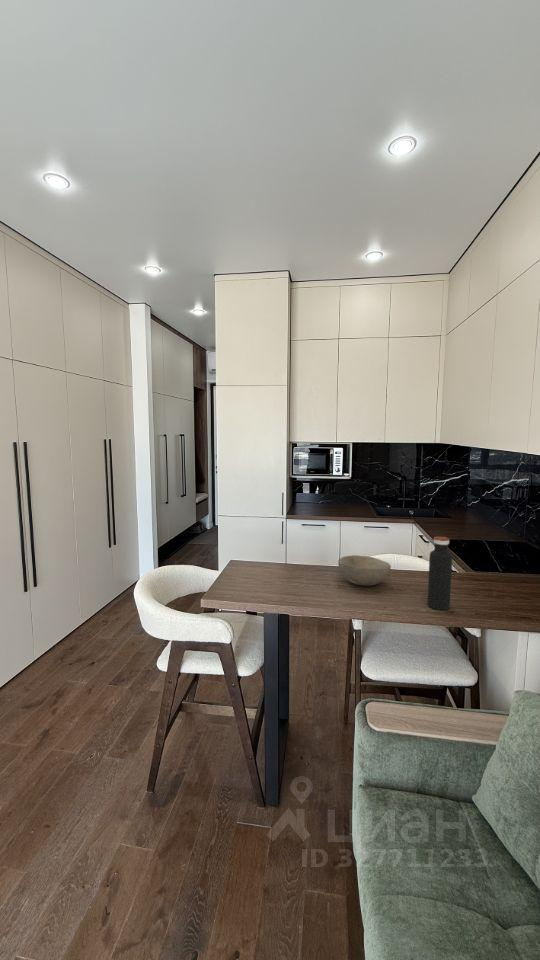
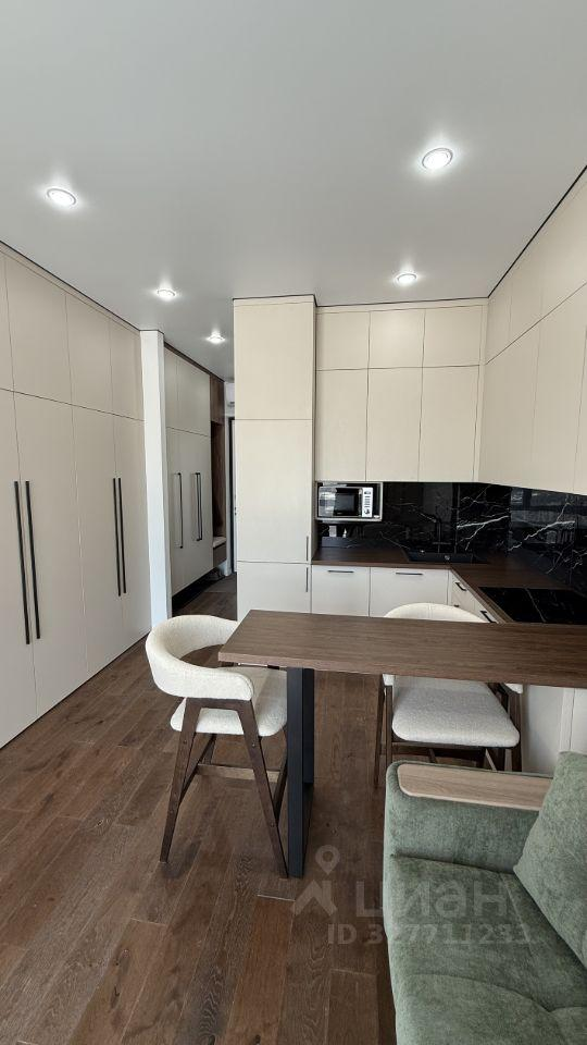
- water bottle [426,536,453,611]
- bowl [337,554,392,587]
